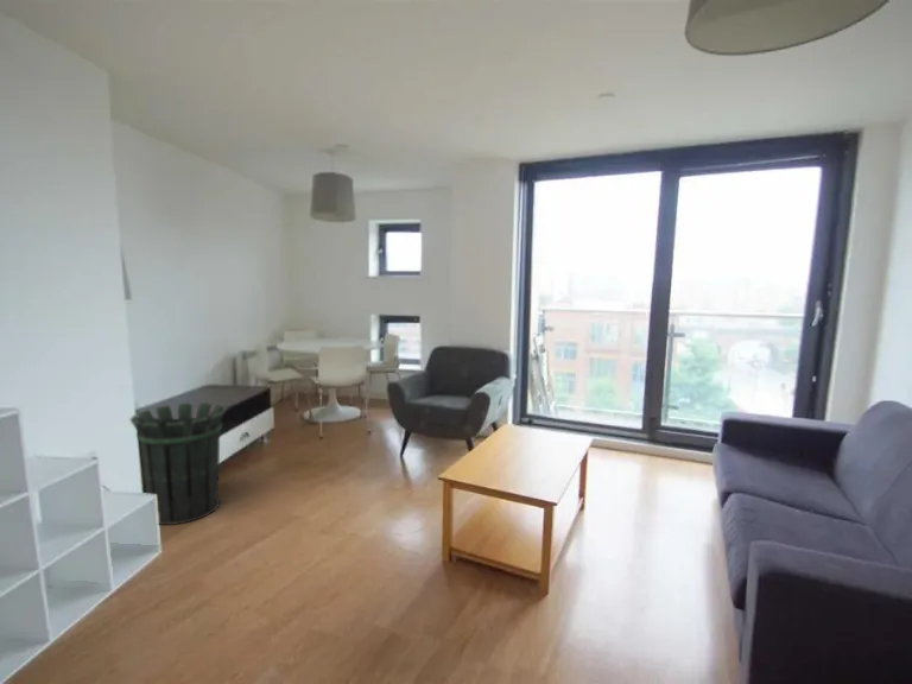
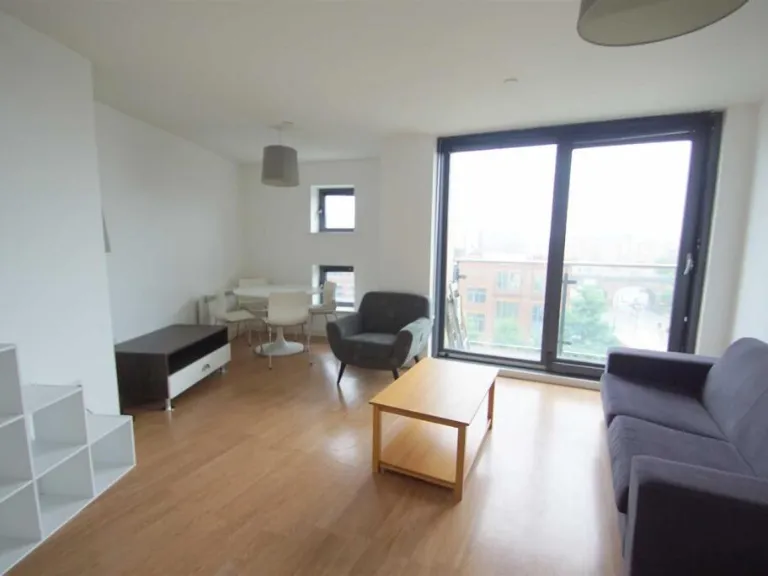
- waste bin [128,401,227,526]
